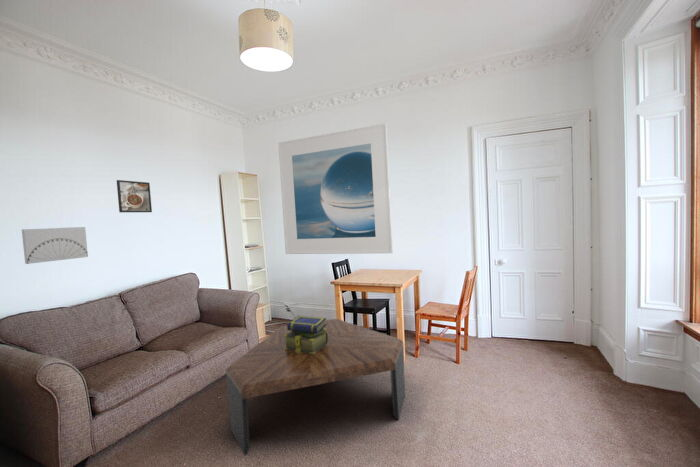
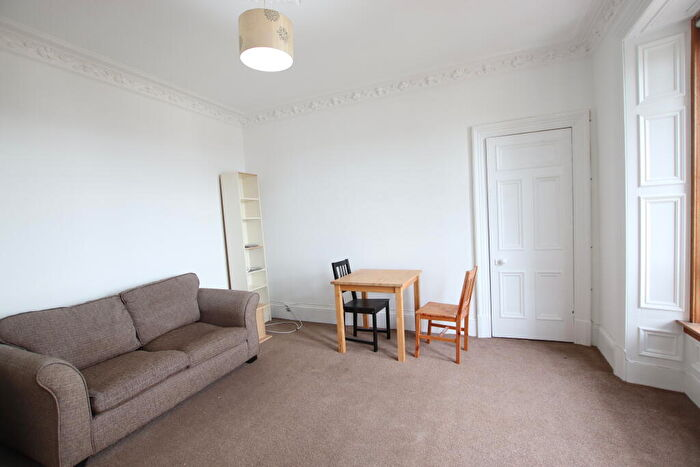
- wall art [21,226,89,265]
- stack of books [284,315,328,354]
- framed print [277,122,394,255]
- coffee table [225,318,406,457]
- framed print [116,179,153,213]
